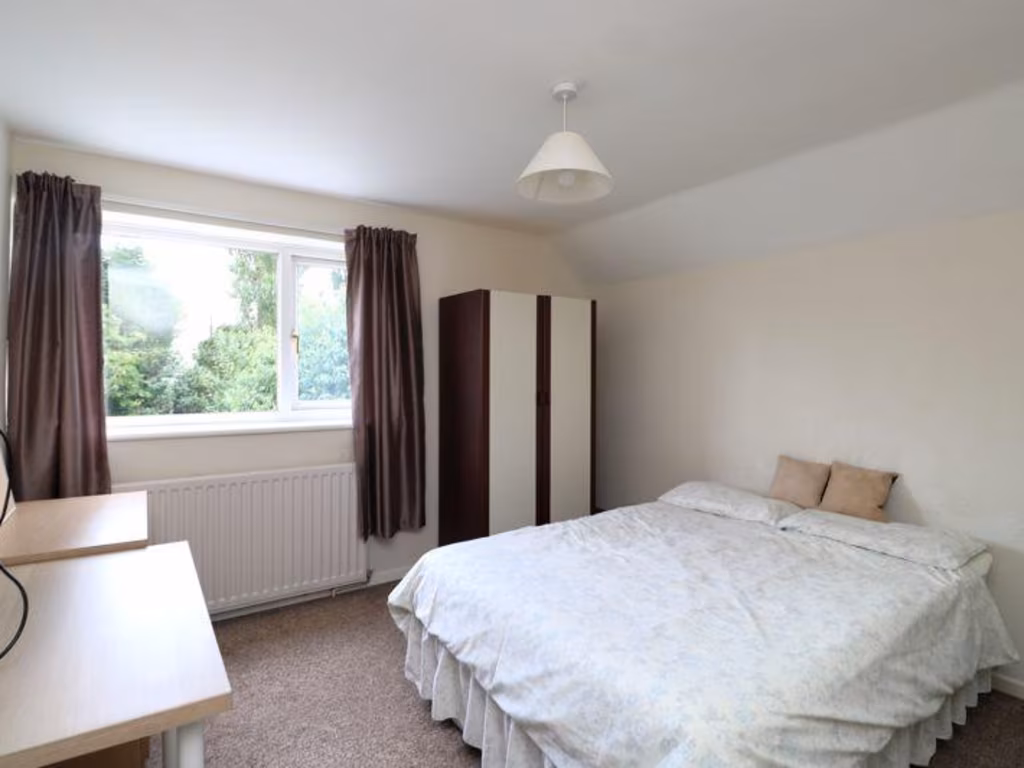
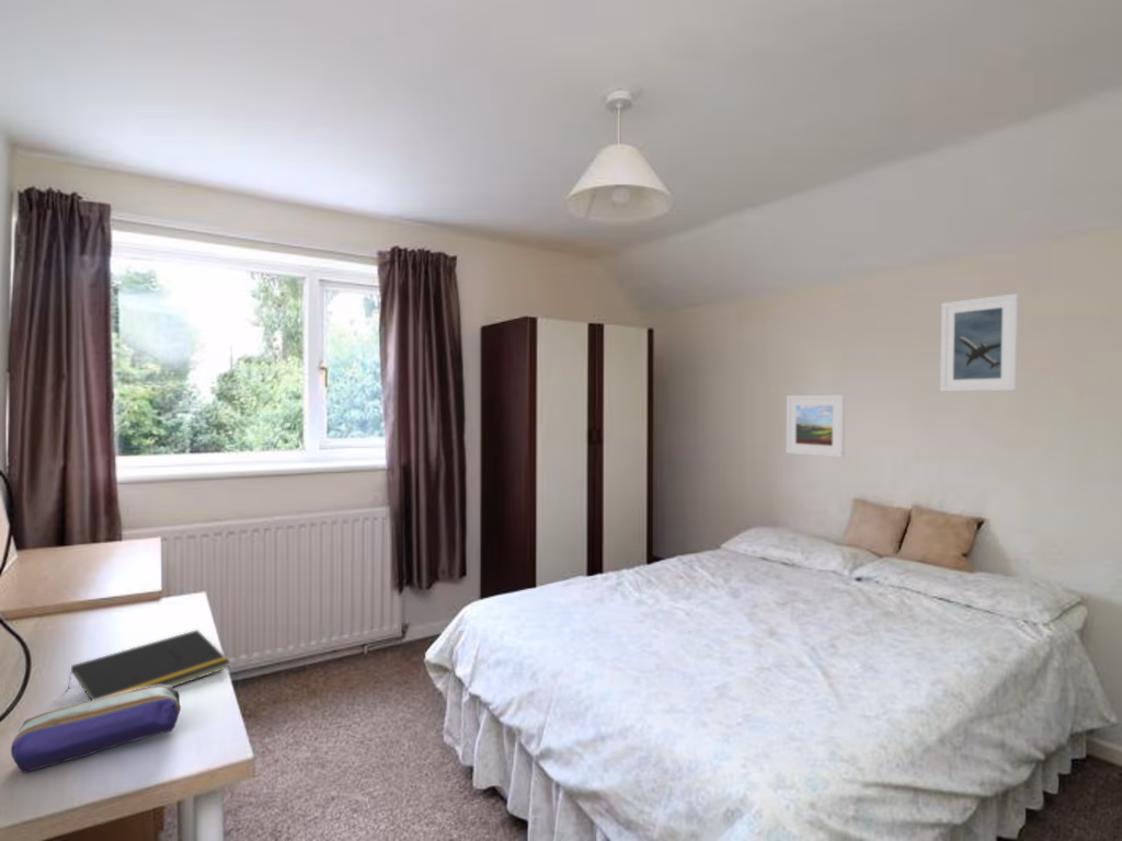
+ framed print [786,393,846,459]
+ pencil case [10,686,182,774]
+ notepad [67,629,231,701]
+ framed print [939,292,1020,393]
